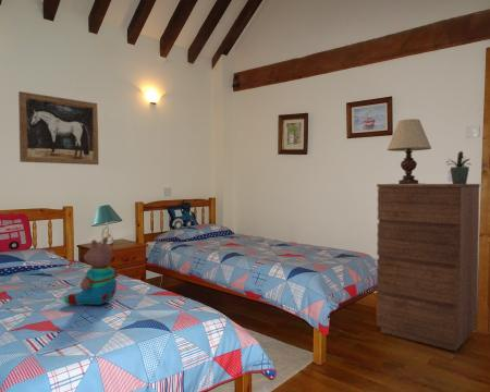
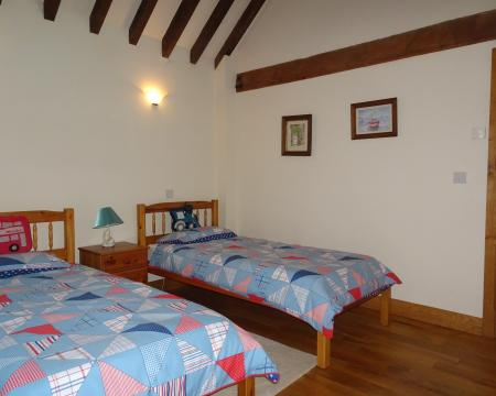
- table lamp [385,118,432,184]
- dresser [376,183,481,352]
- teddy bear [63,236,119,306]
- potted plant [445,150,473,184]
- wall art [17,90,100,166]
